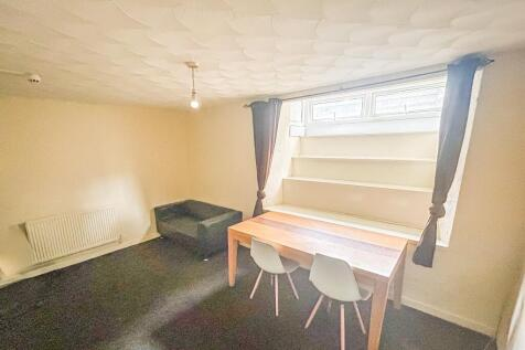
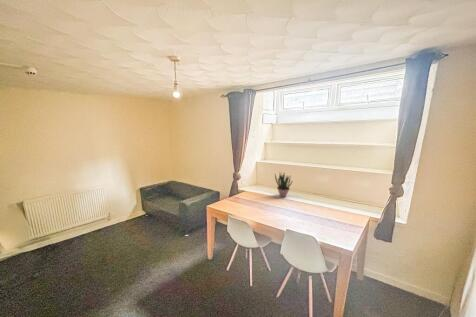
+ potted plant [274,172,294,198]
